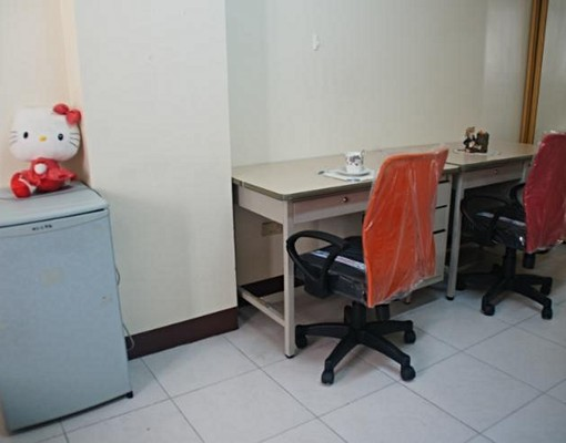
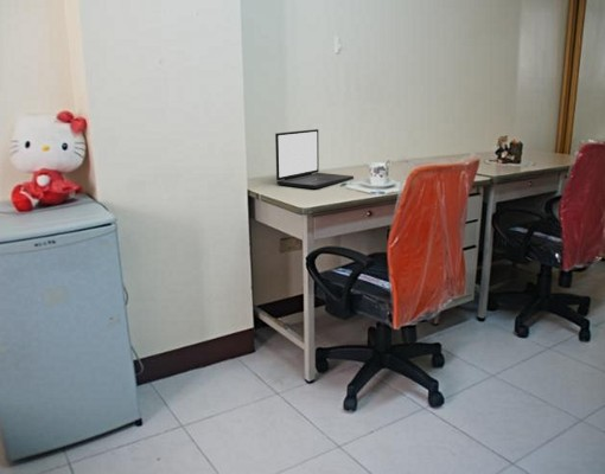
+ laptop [274,128,355,190]
